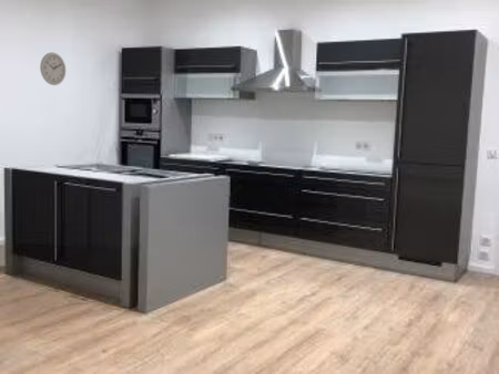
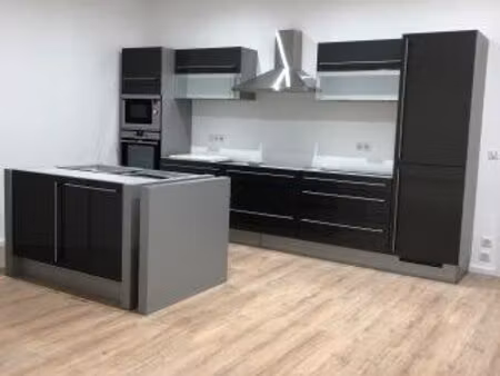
- wall clock [39,52,67,86]
